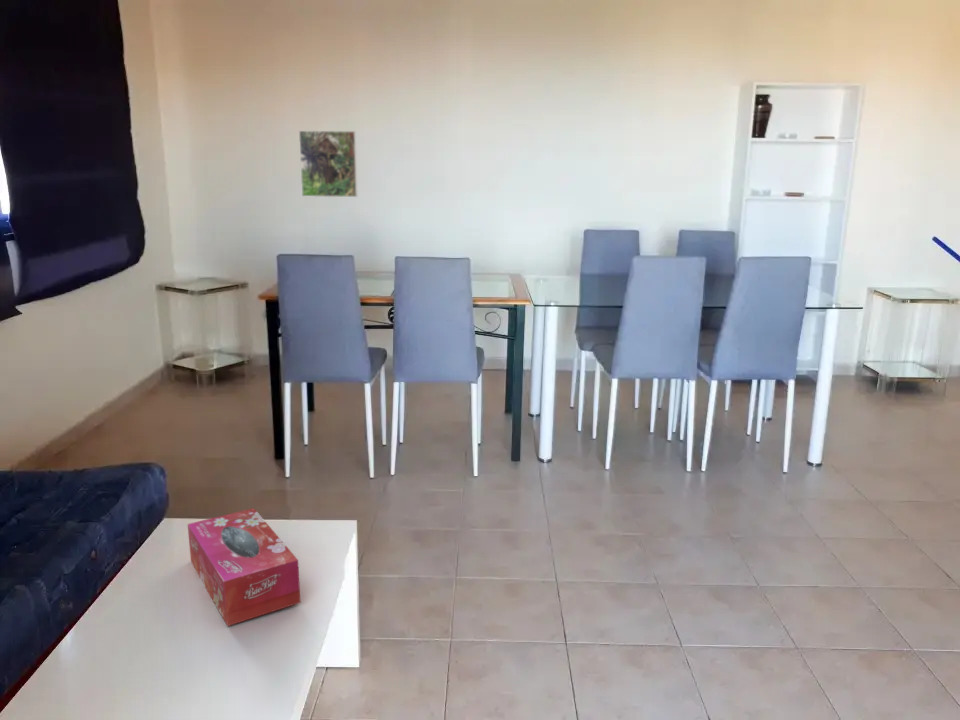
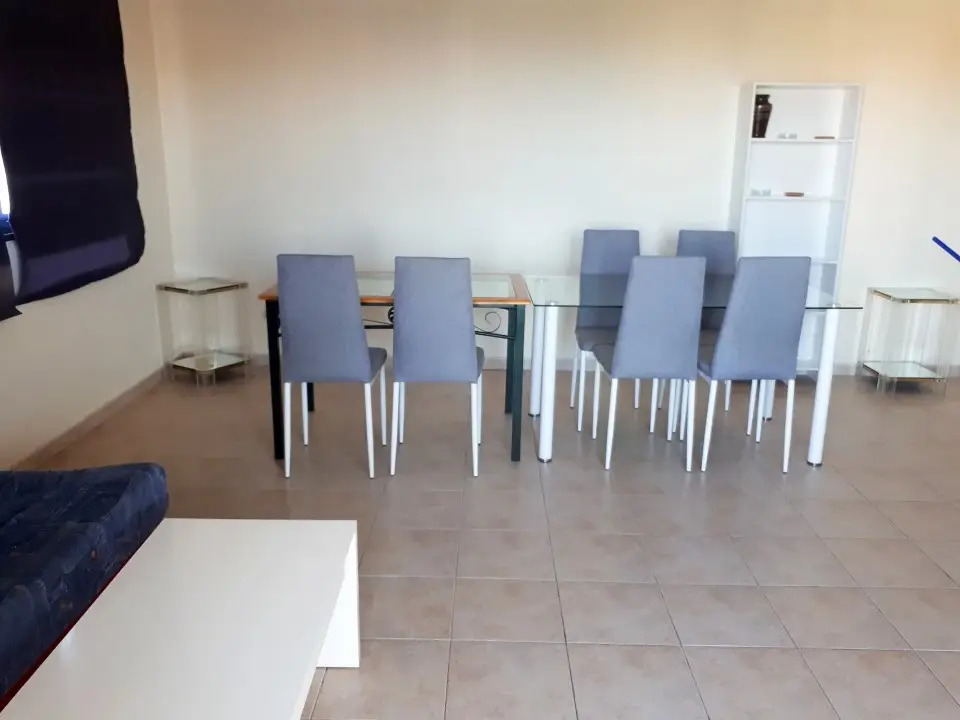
- tissue box [187,507,301,627]
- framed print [298,130,359,198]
